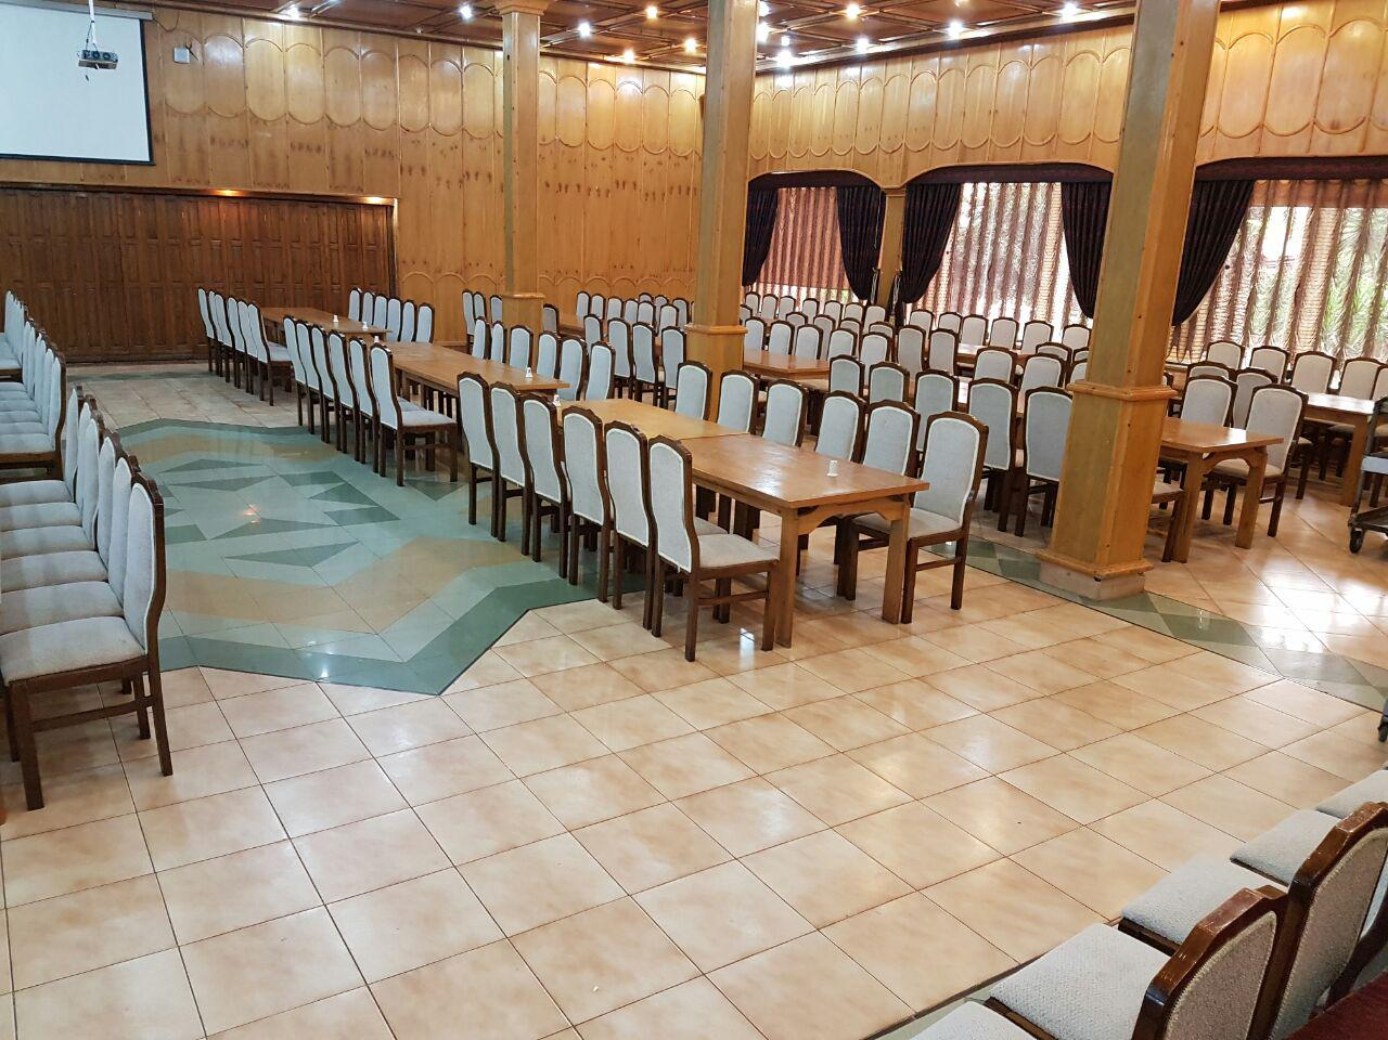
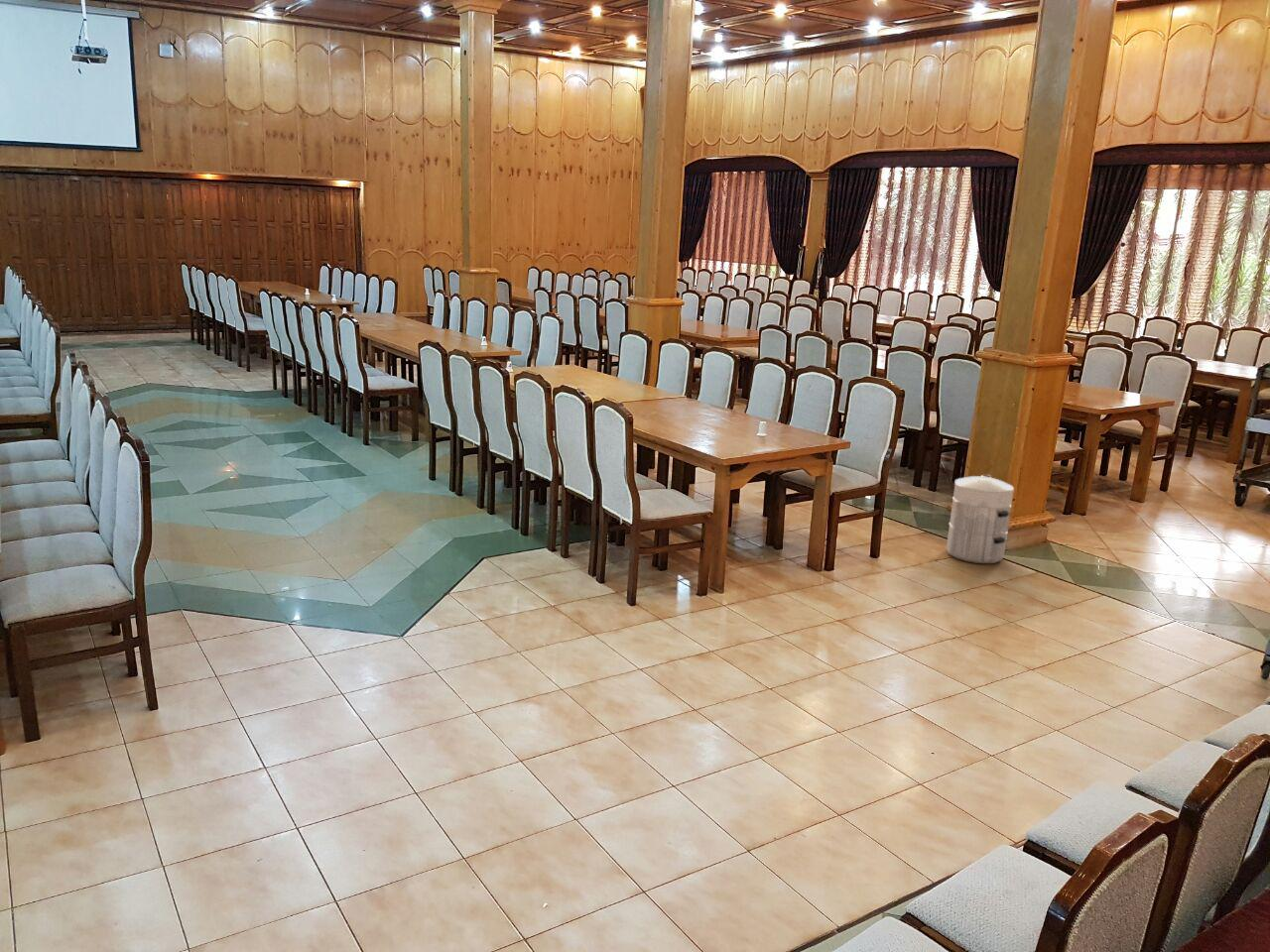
+ waste bin [946,473,1015,564]
